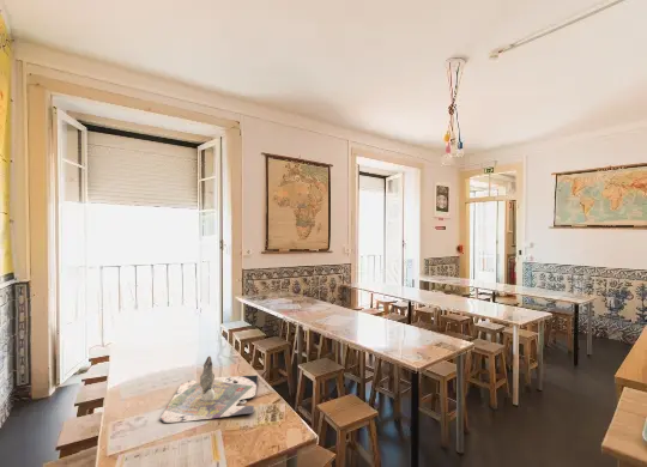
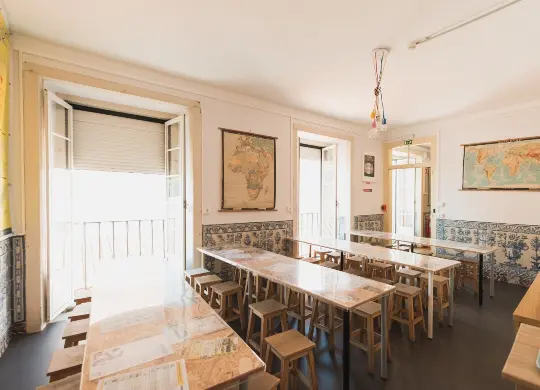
- board game [159,356,259,424]
